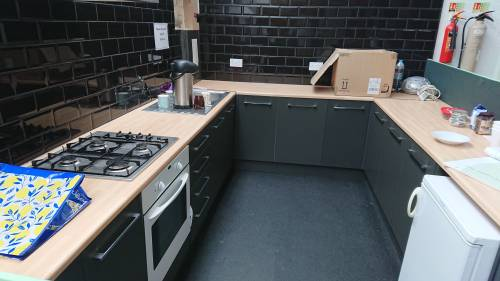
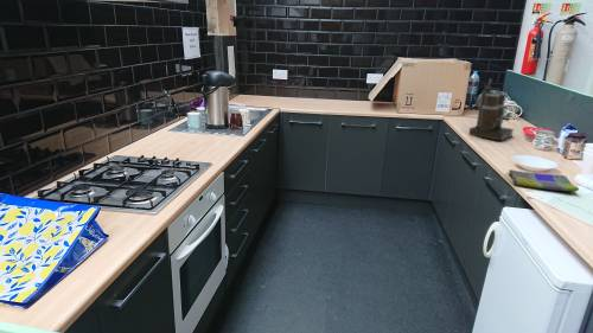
+ dish towel [508,168,580,192]
+ coffee maker [468,77,515,141]
